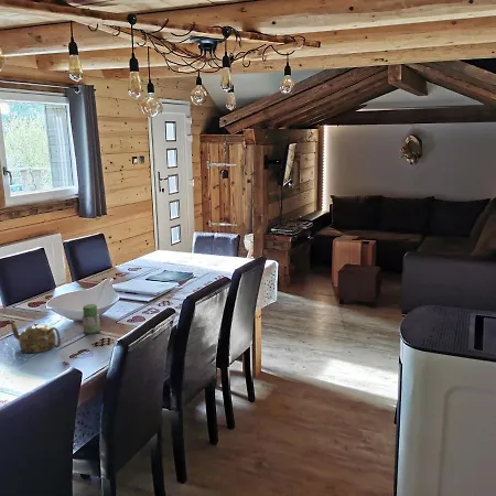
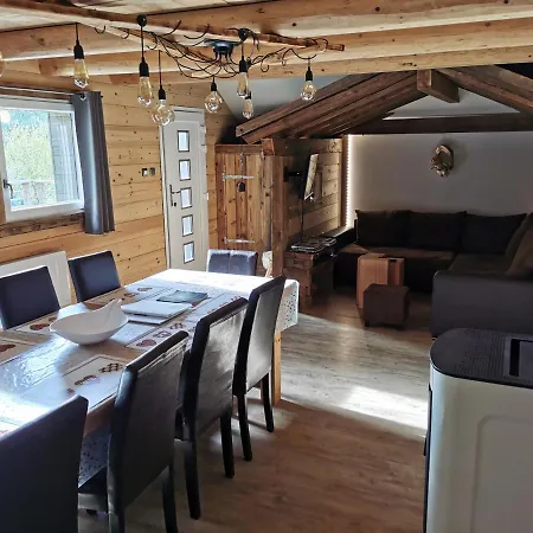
- jar [82,303,101,335]
- teapot [7,320,62,354]
